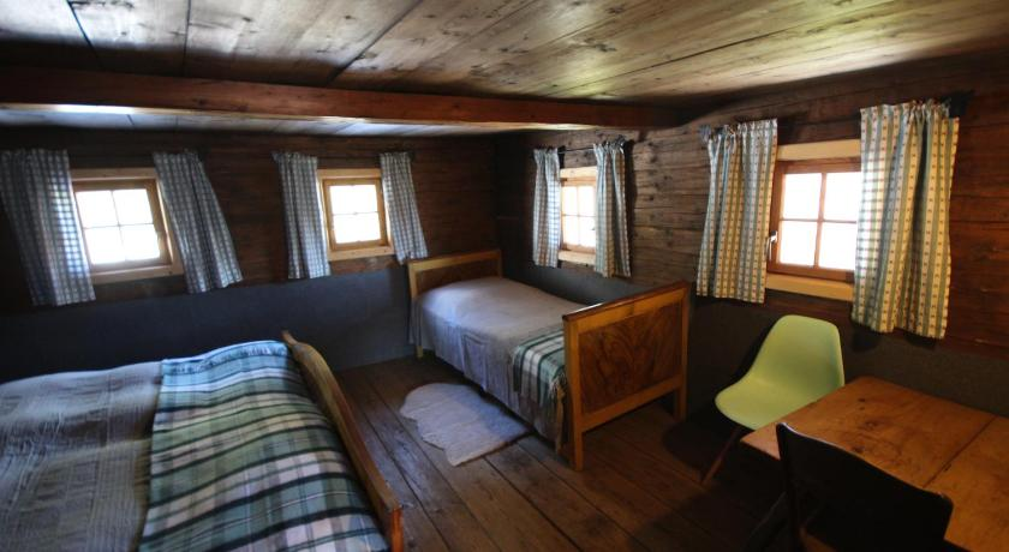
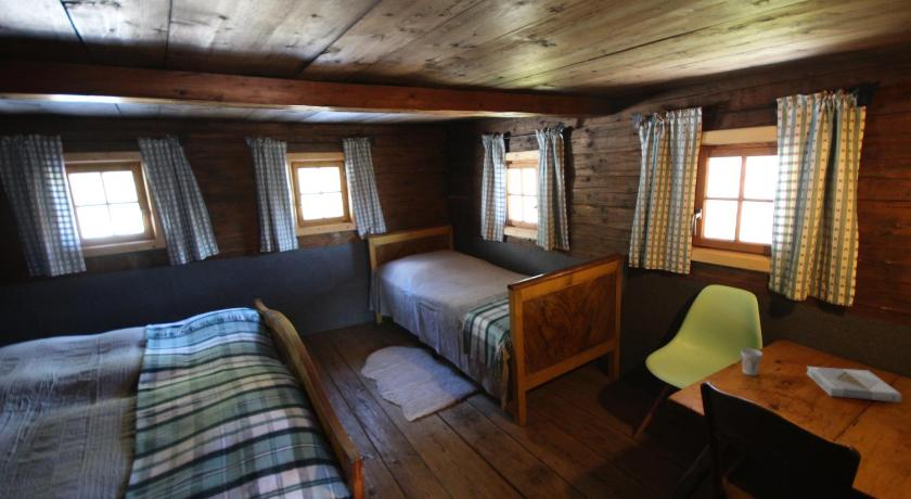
+ cup [740,347,764,376]
+ book [806,366,902,404]
